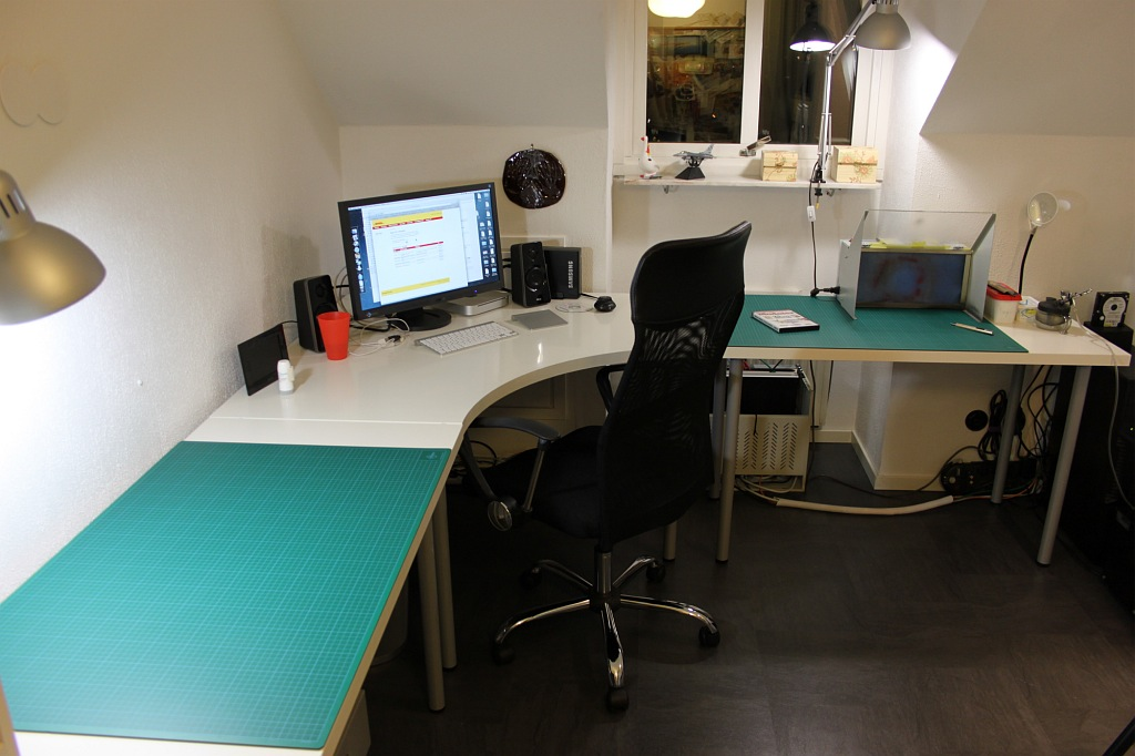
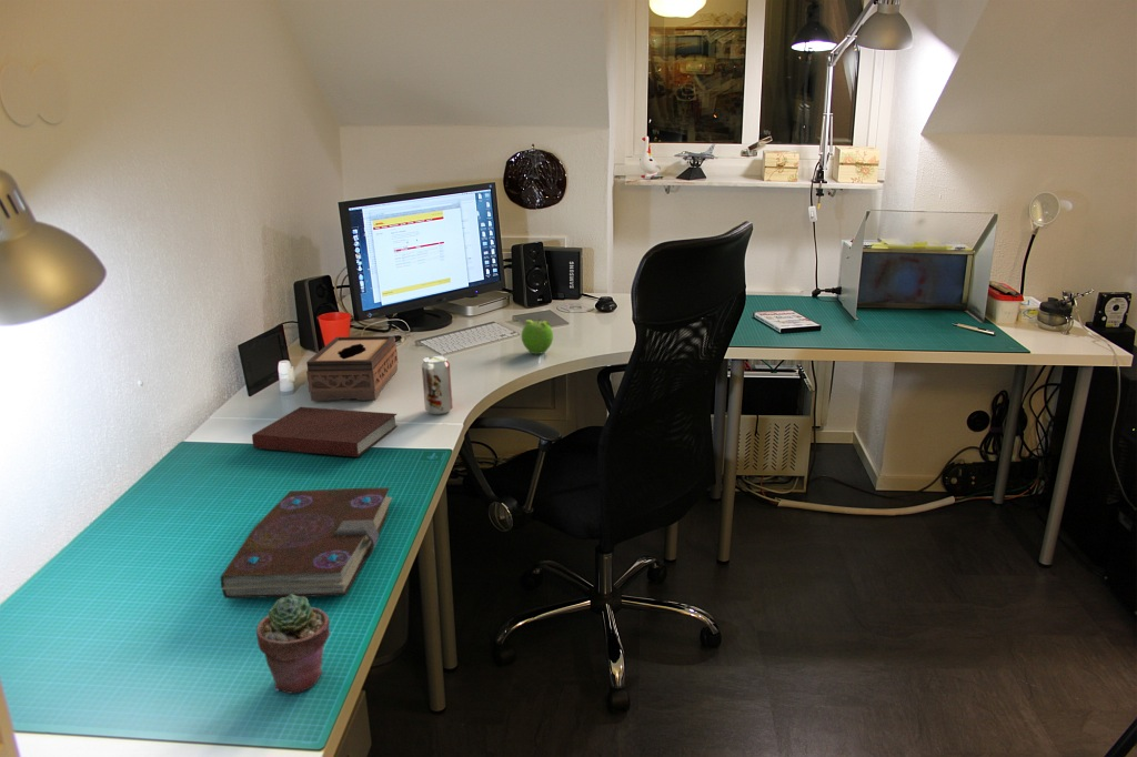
+ beverage can [421,355,454,416]
+ book [220,487,393,599]
+ fruit [520,317,554,355]
+ potted succulent [255,594,331,695]
+ notebook [251,406,399,458]
+ tissue box [305,335,399,402]
